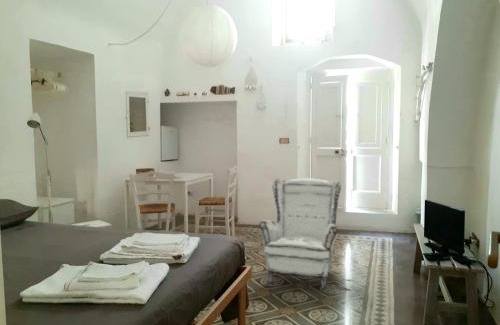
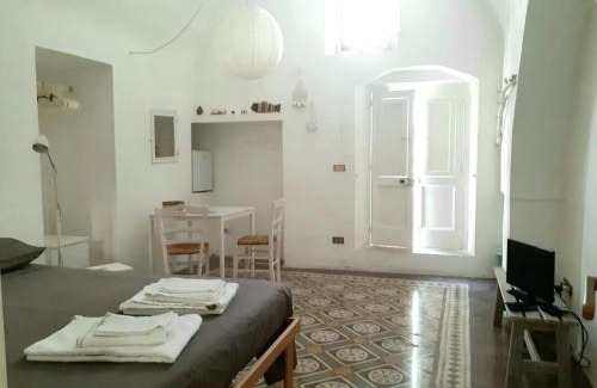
- armchair [258,177,342,290]
